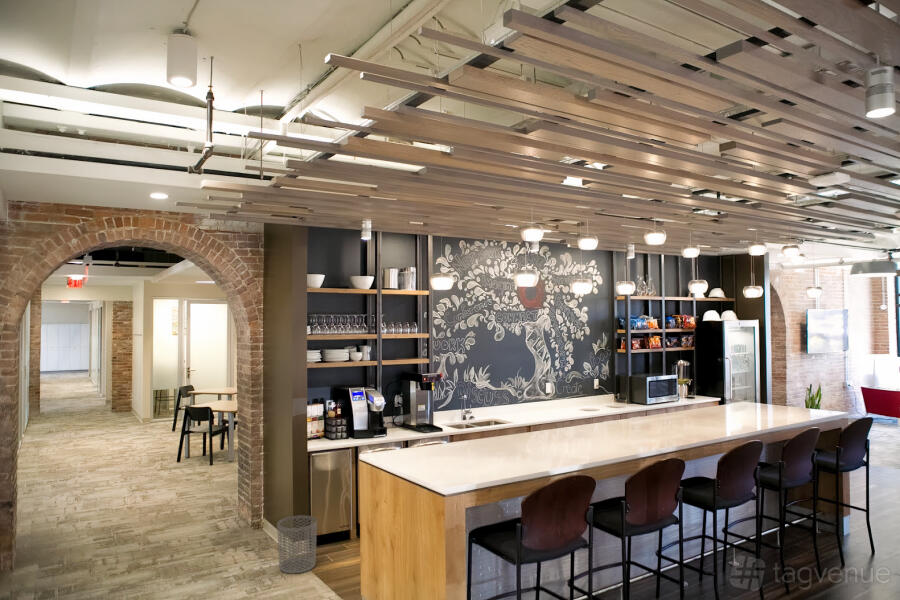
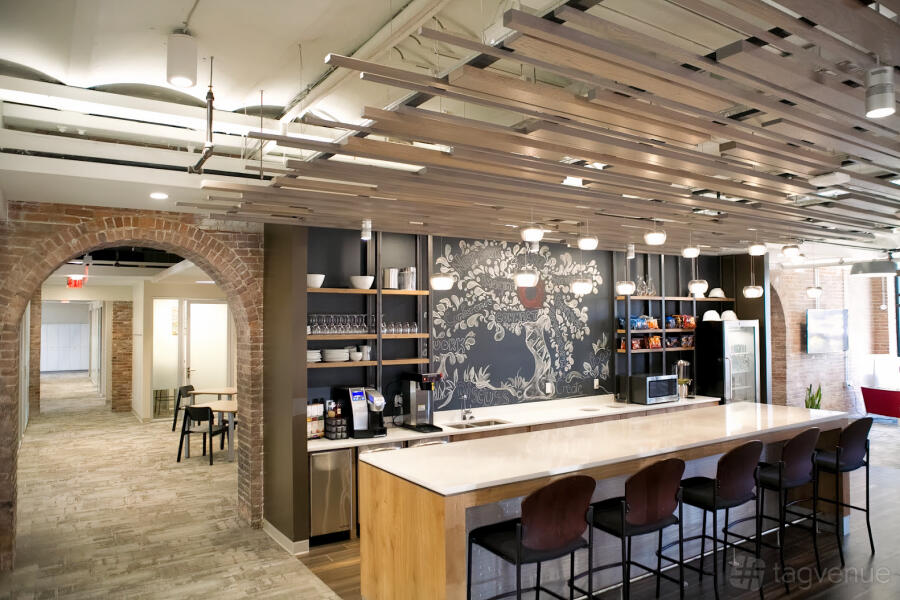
- waste bin [276,515,318,575]
